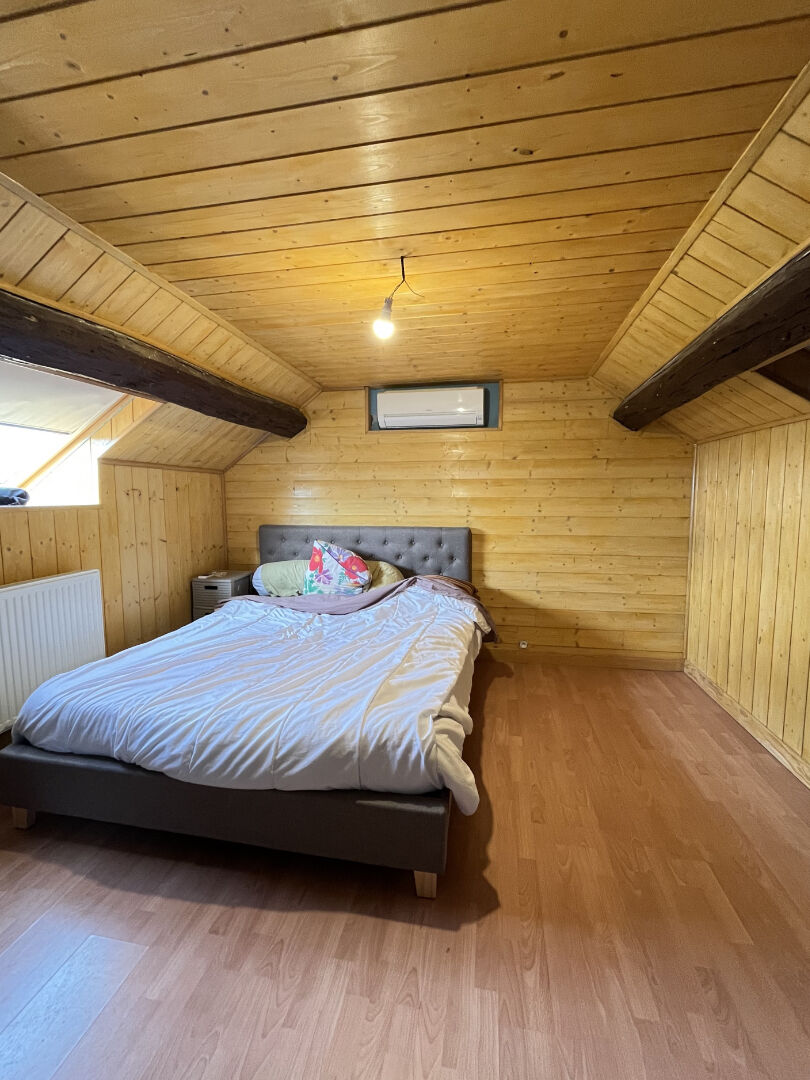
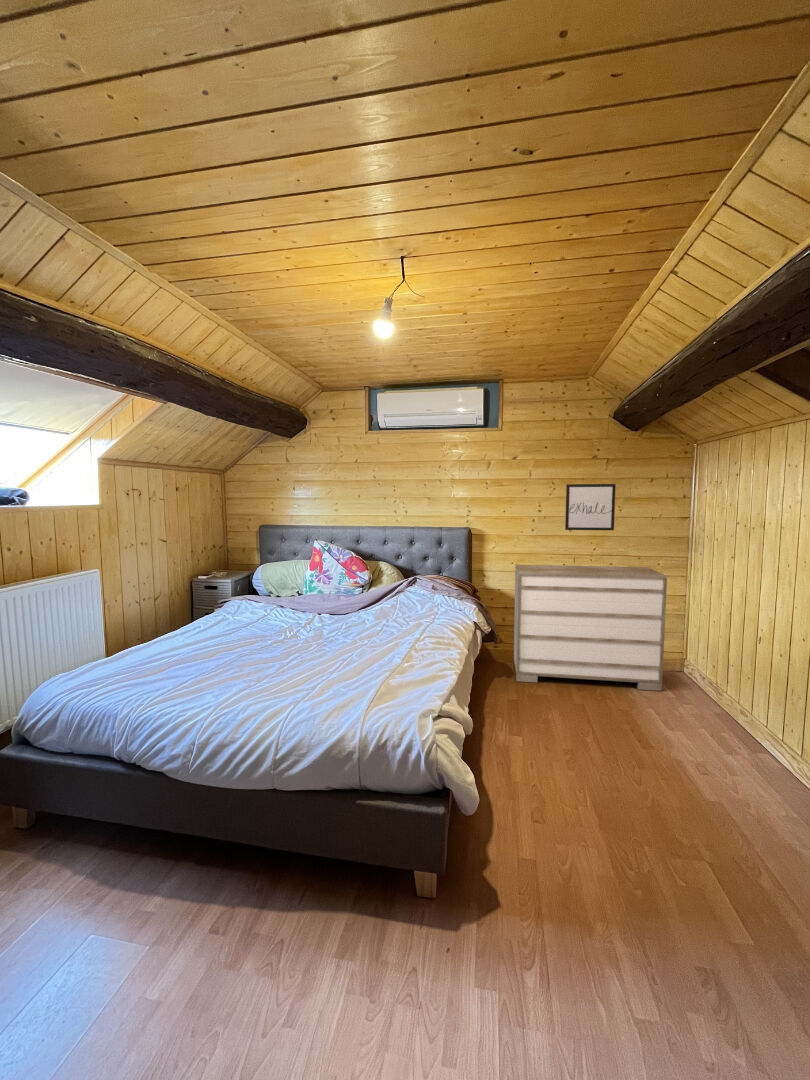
+ wall art [564,483,617,531]
+ dresser [513,564,668,692]
